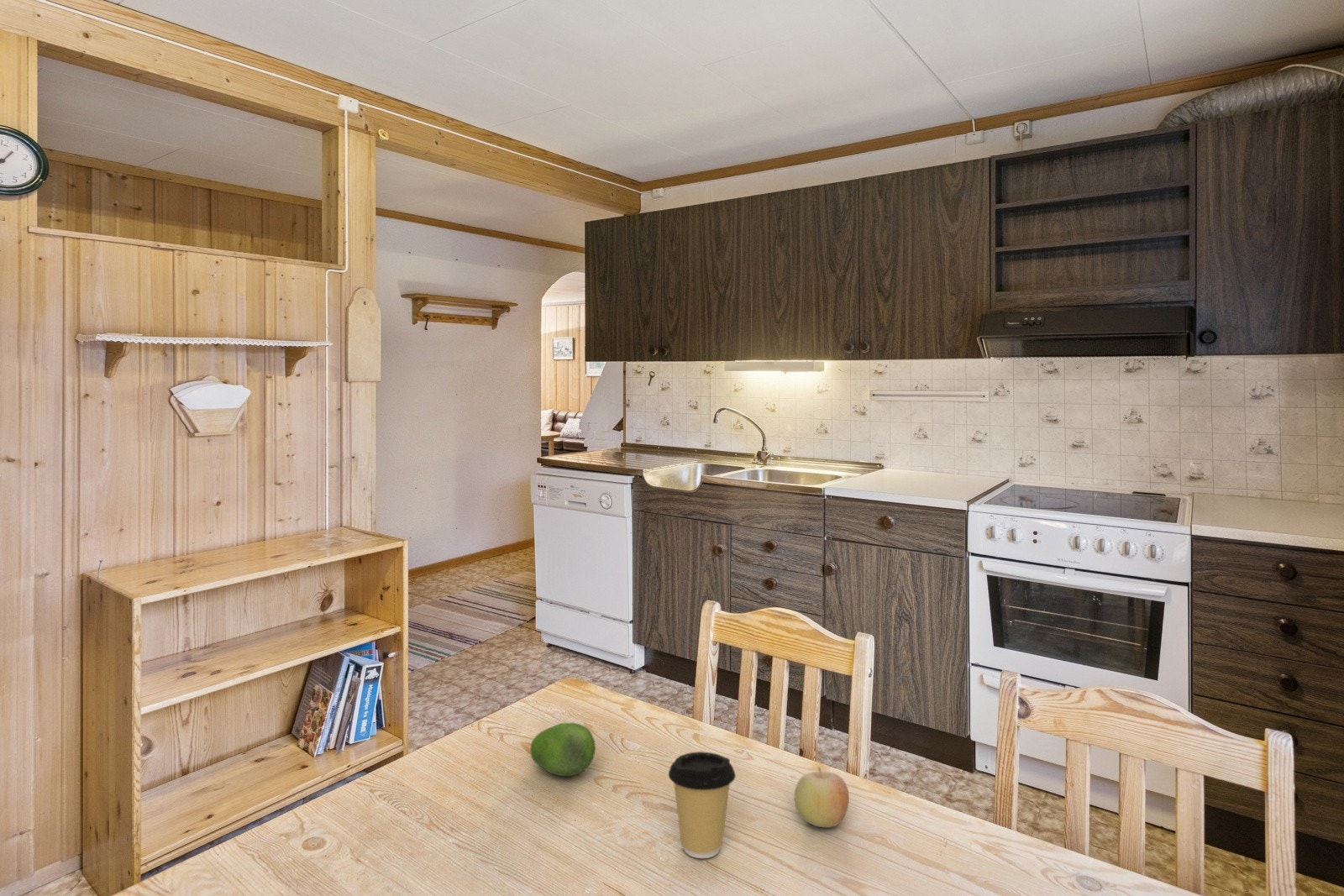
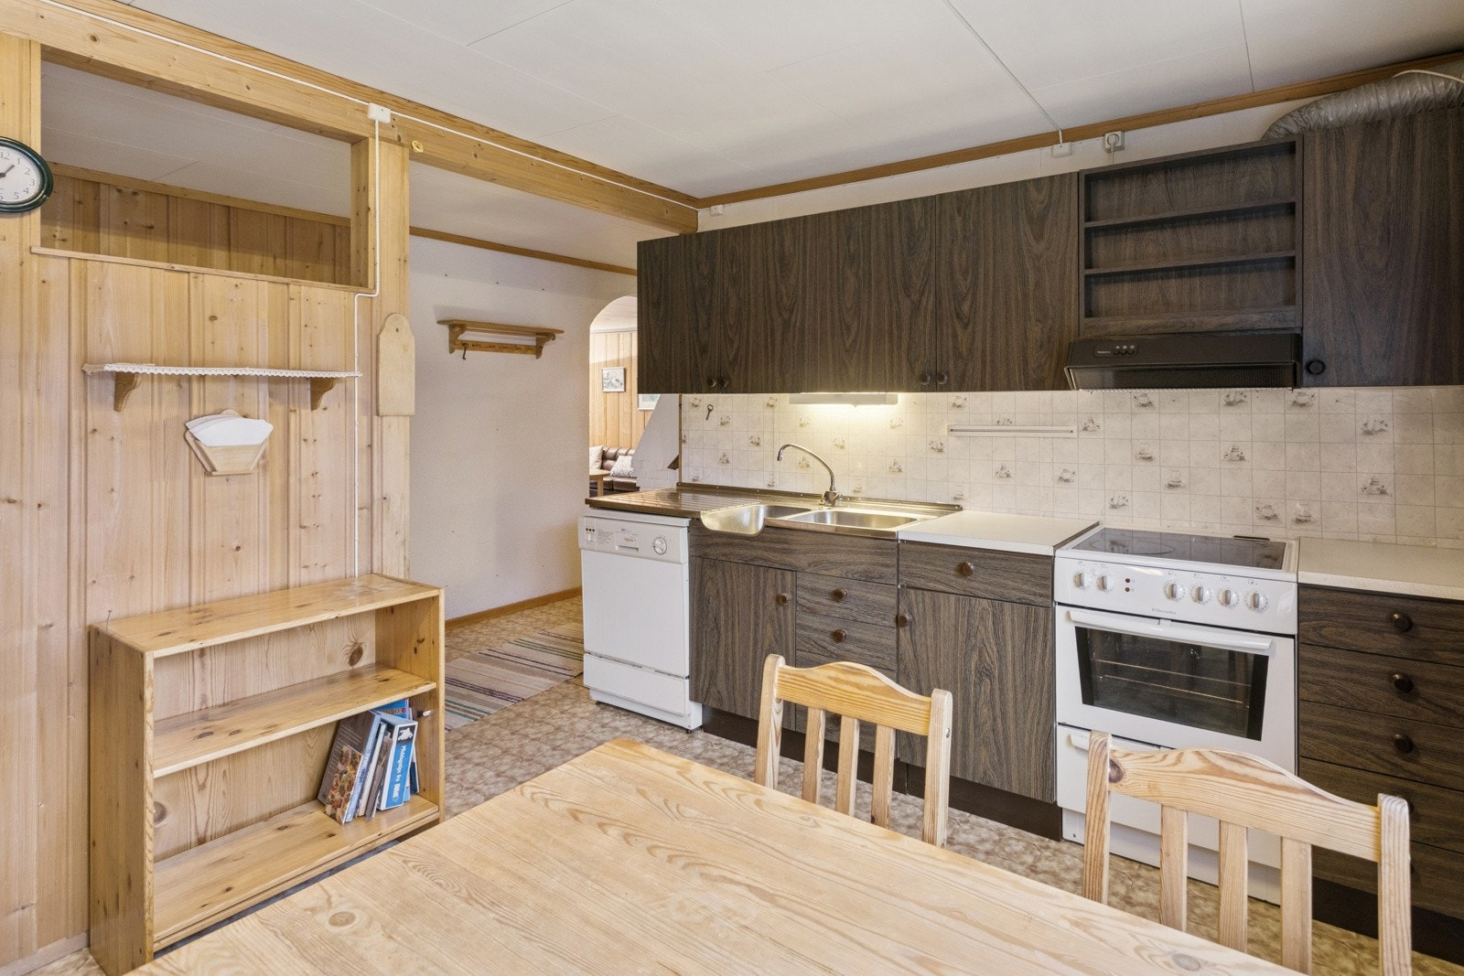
- fruit [794,766,850,828]
- fruit [529,721,596,778]
- coffee cup [668,751,737,859]
